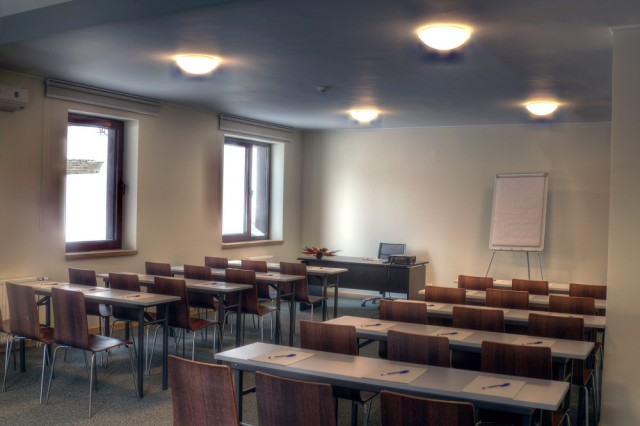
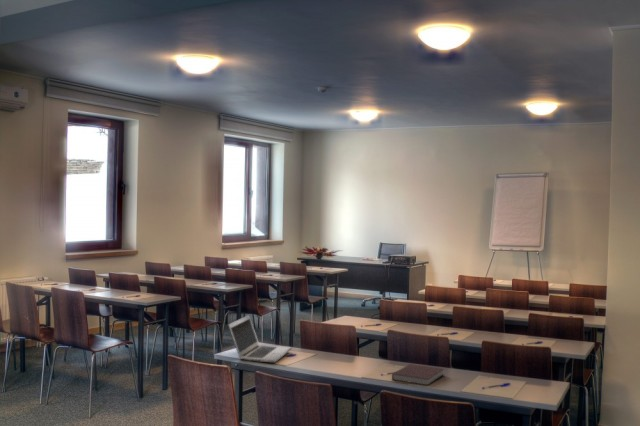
+ laptop [227,314,292,363]
+ notebook [391,363,445,386]
